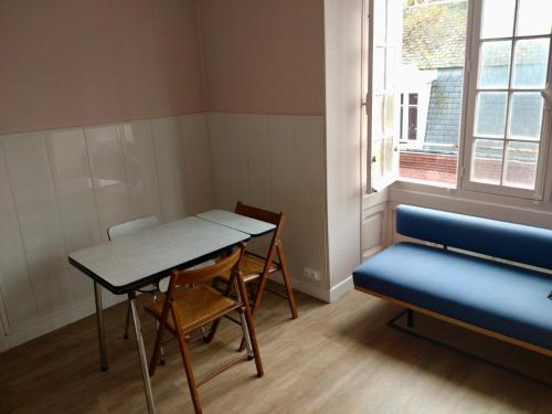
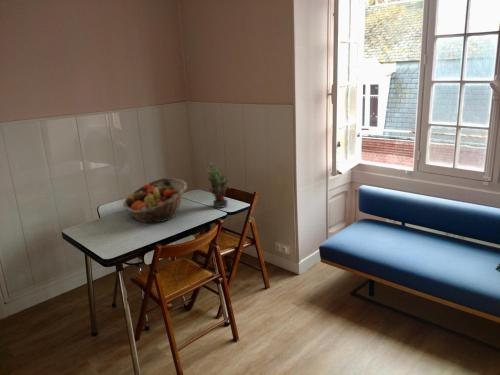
+ potted plant [204,161,233,209]
+ fruit basket [122,177,188,223]
